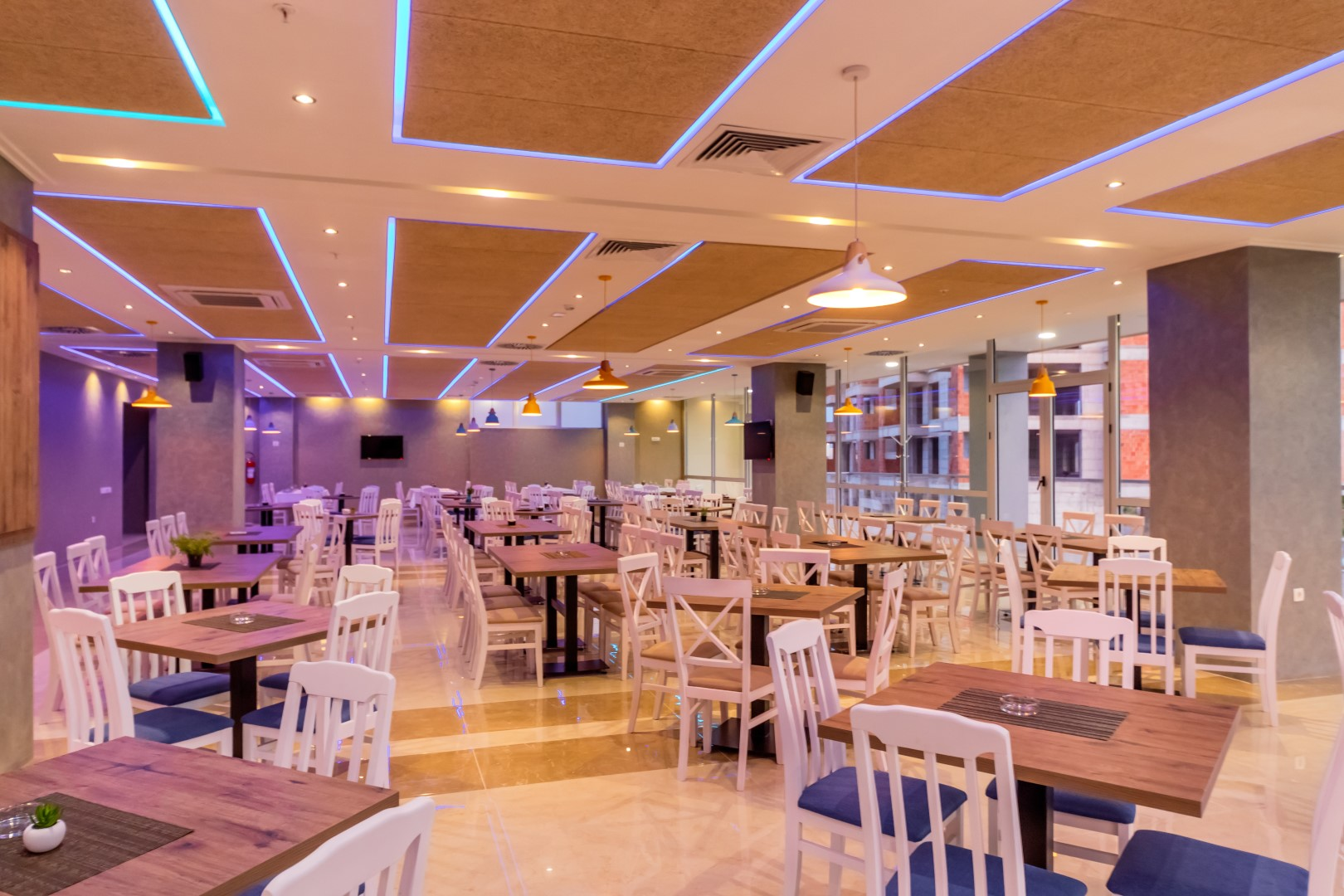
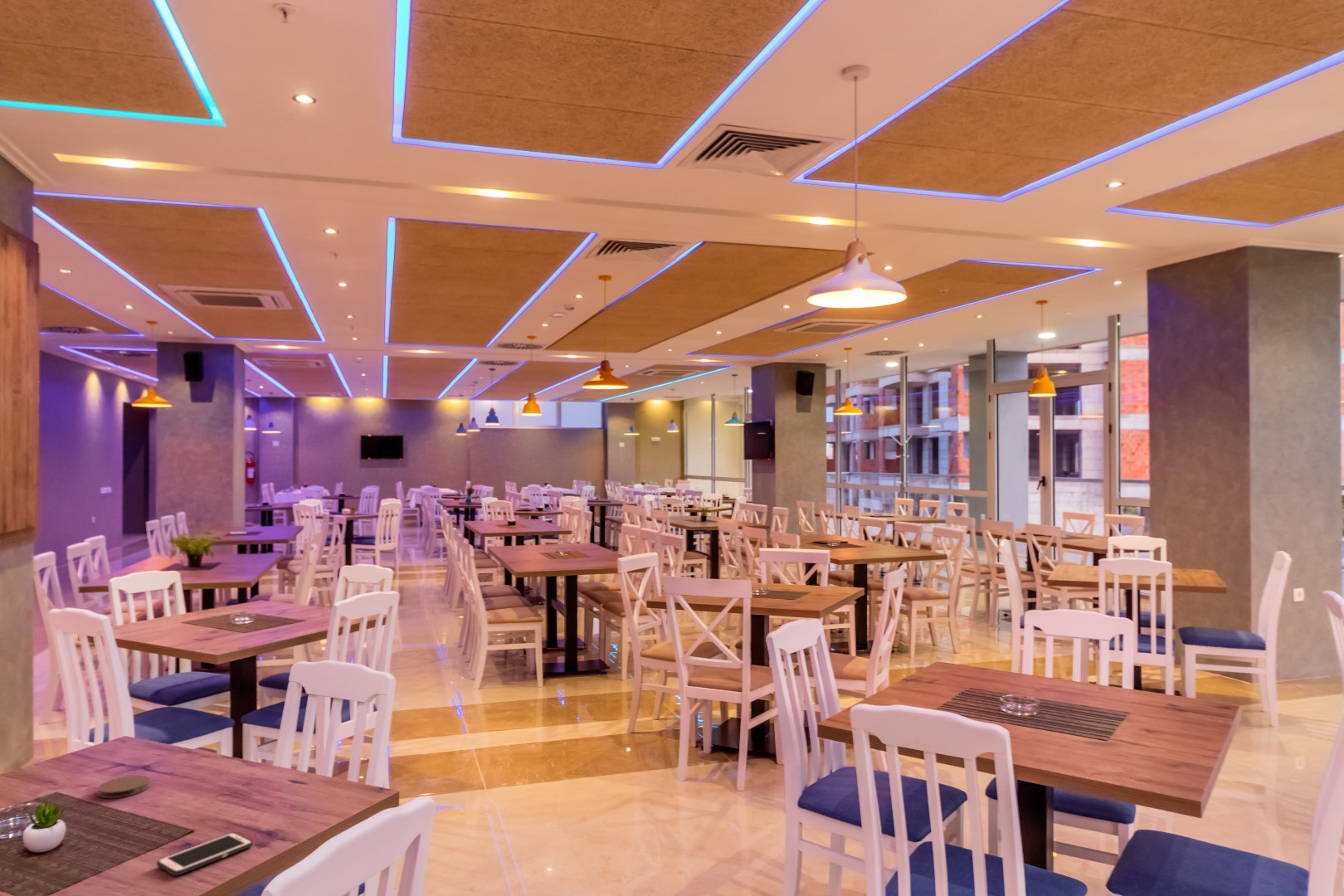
+ cell phone [156,831,254,876]
+ coaster [97,775,150,799]
